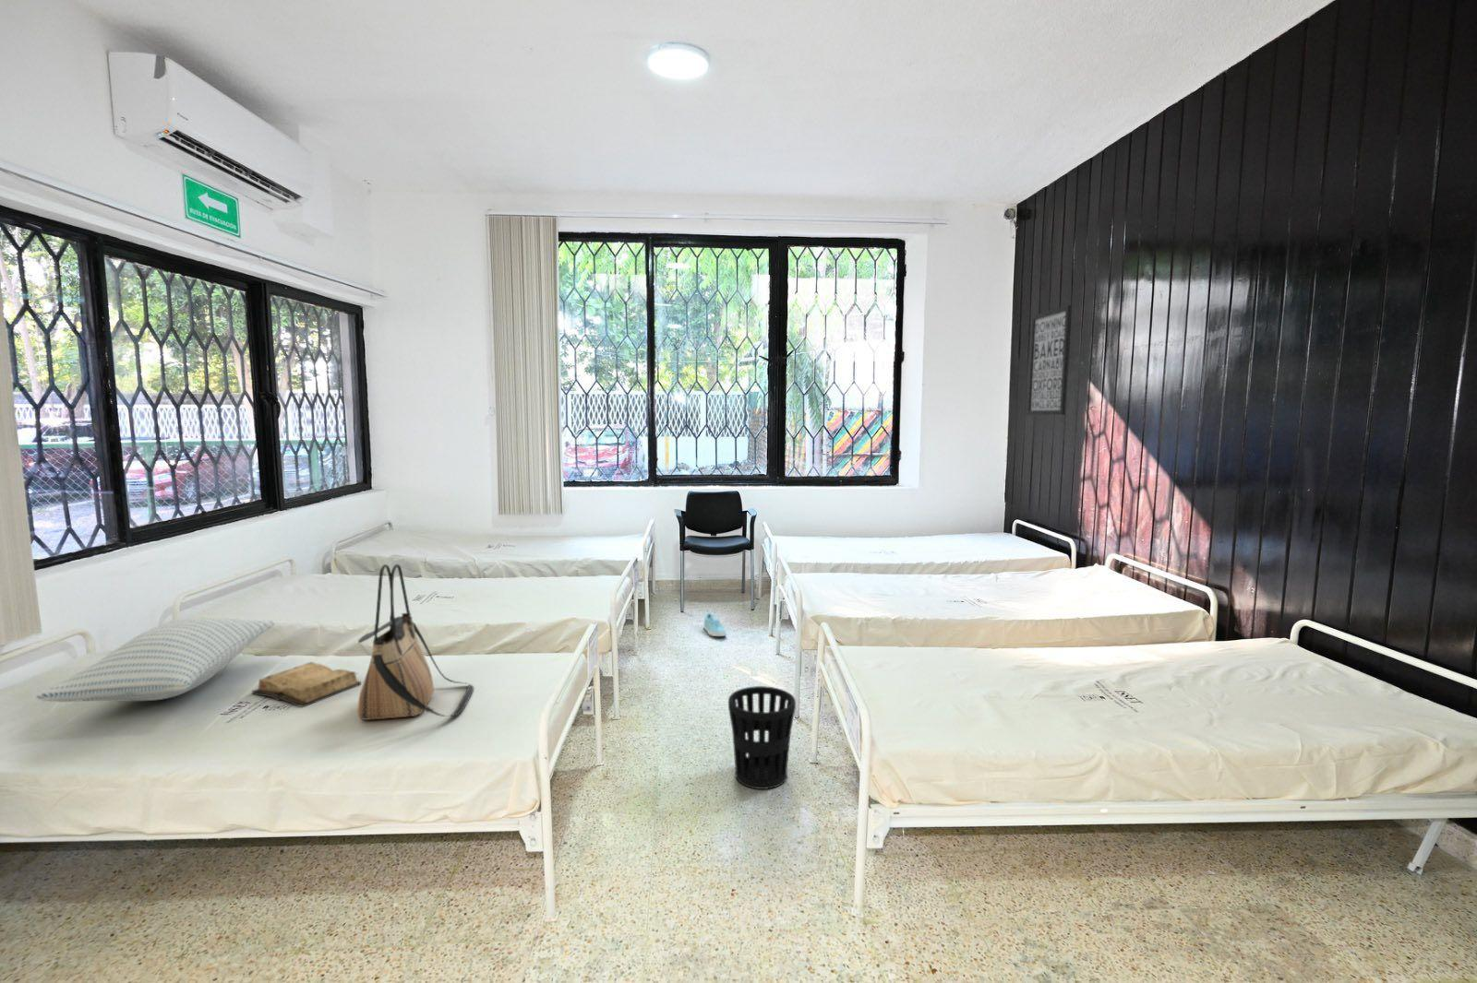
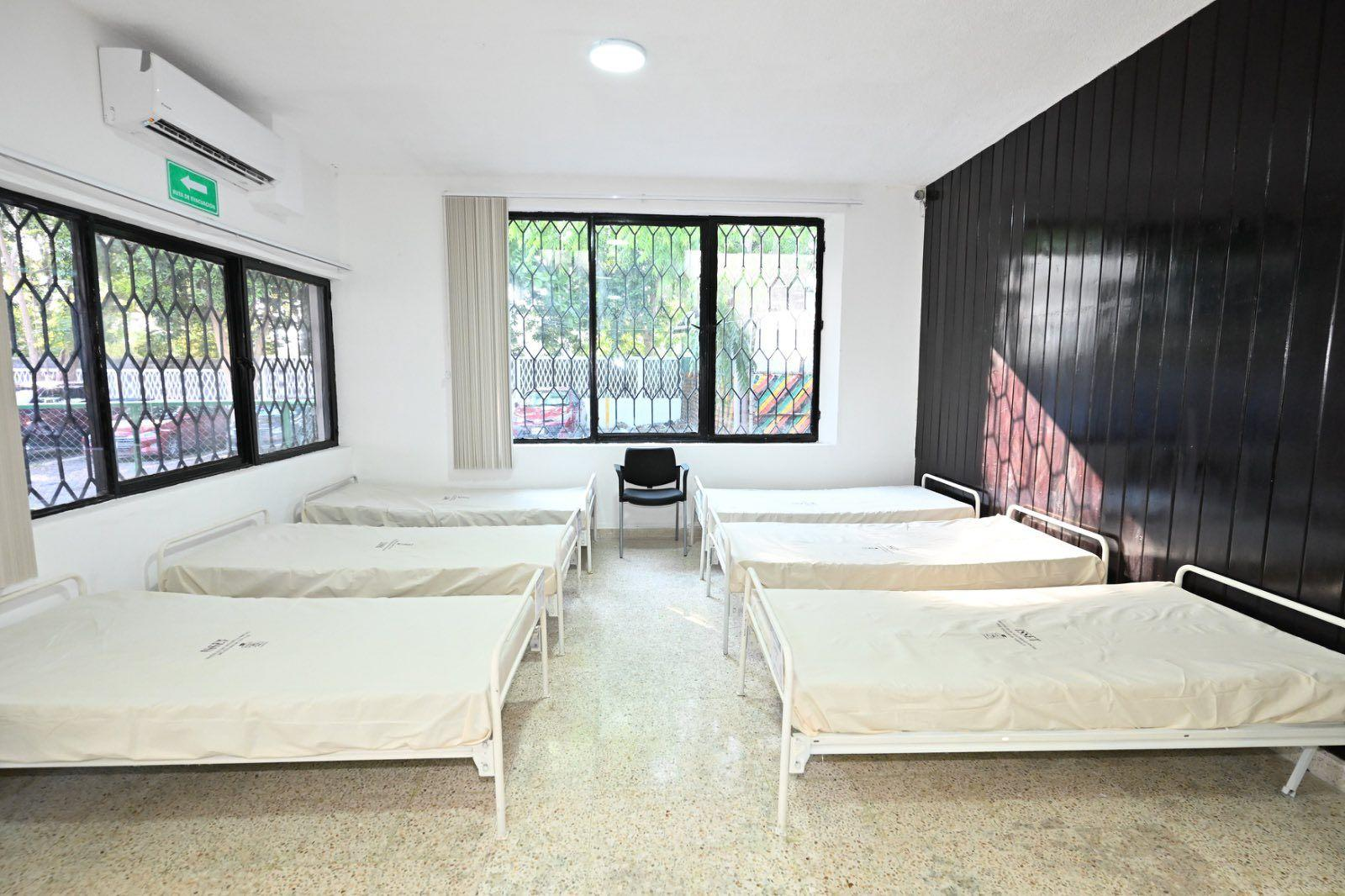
- pillow [35,617,276,702]
- wall art [1026,304,1073,416]
- wastebasket [727,686,796,790]
- sneaker [703,612,727,637]
- tote bag [357,564,474,721]
- diary [251,662,362,709]
